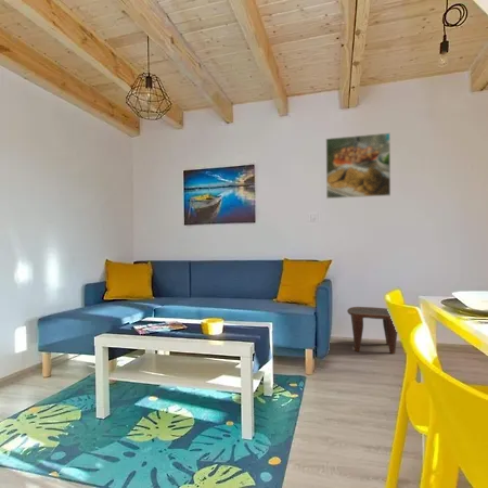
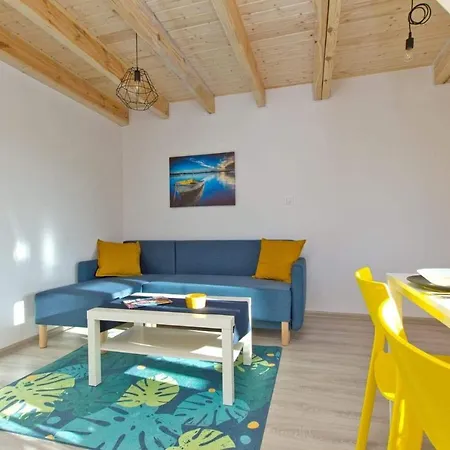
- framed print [325,132,391,200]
- stool [346,306,398,355]
